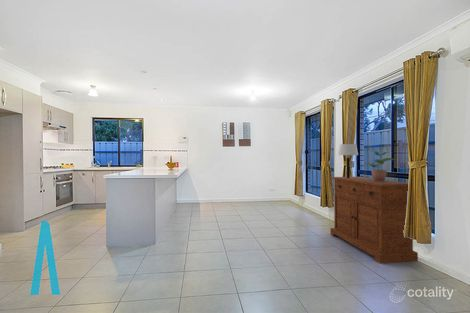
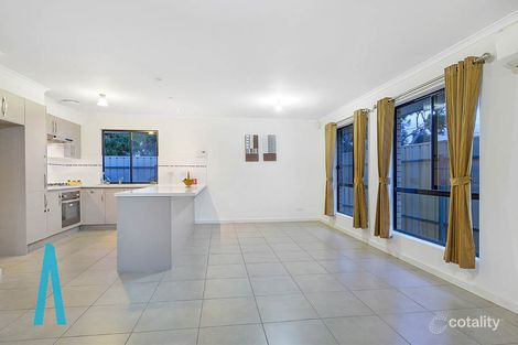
- potted plant [364,150,396,181]
- sideboard [330,176,419,265]
- table lamp [337,143,359,178]
